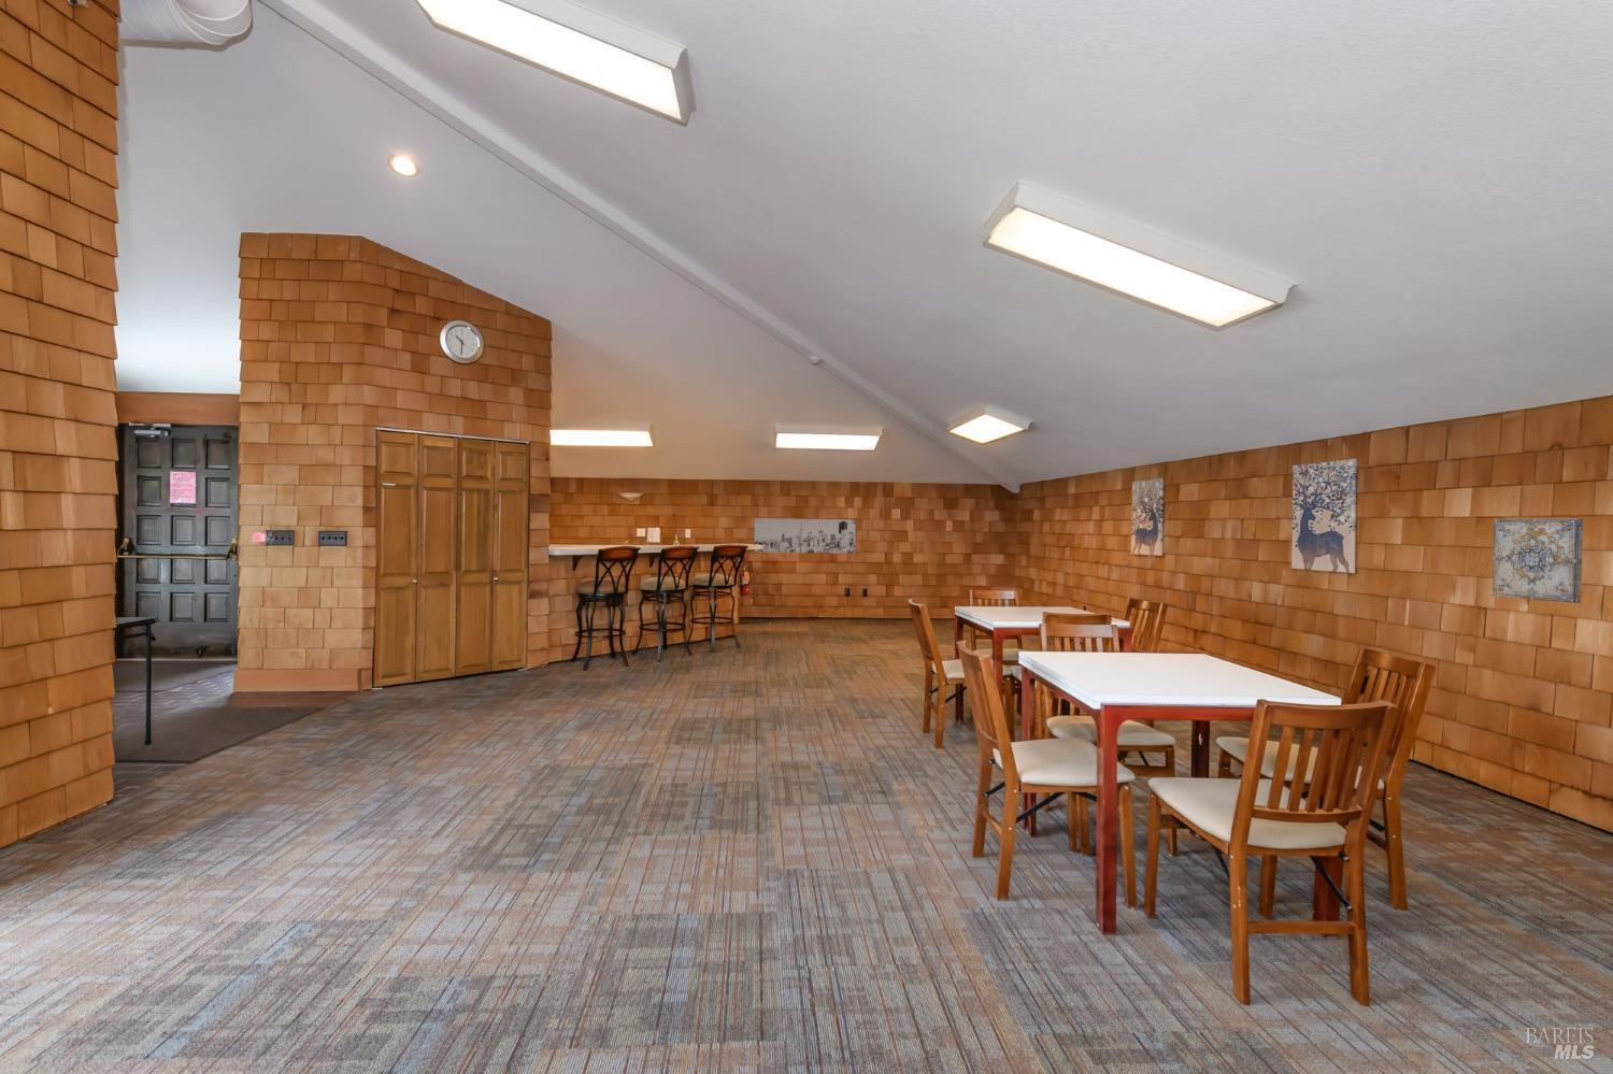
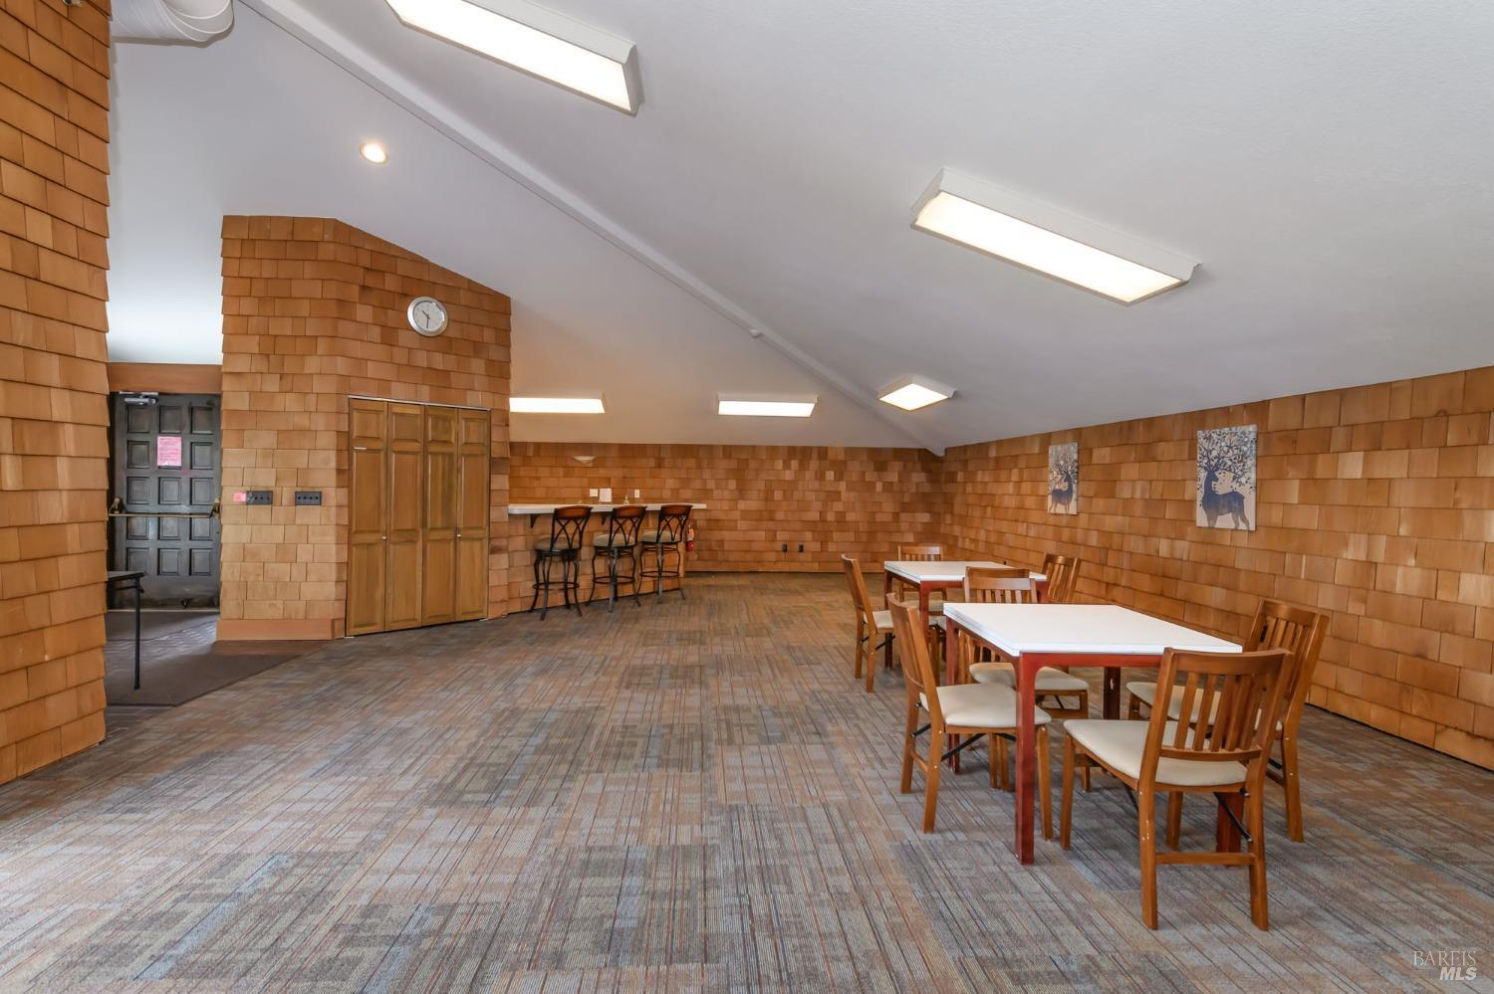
- wall art [753,517,857,555]
- wall art [1492,517,1584,604]
